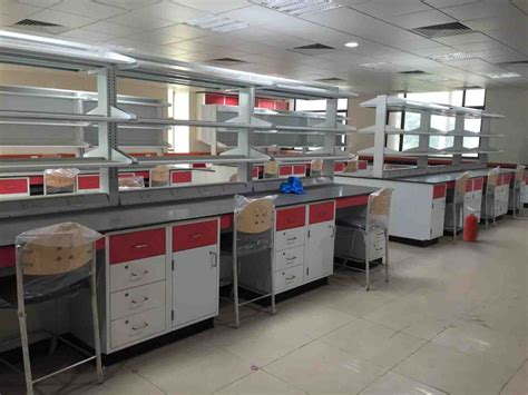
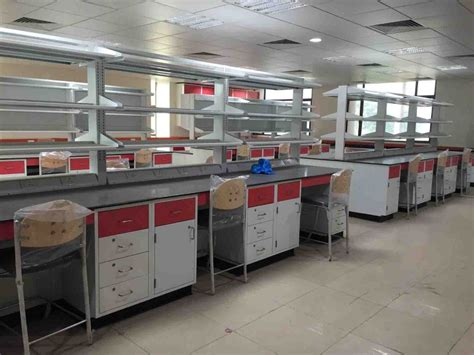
- fire extinguisher [462,206,488,243]
